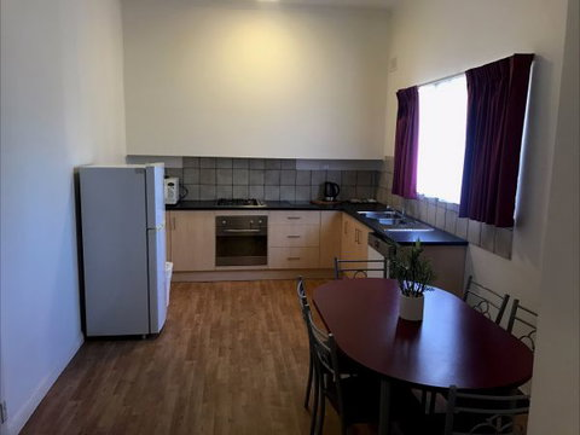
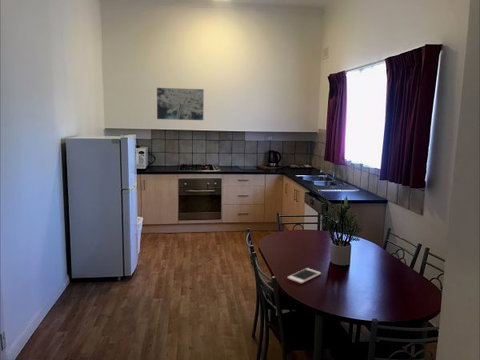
+ wall art [156,87,205,121]
+ cell phone [287,267,322,285]
